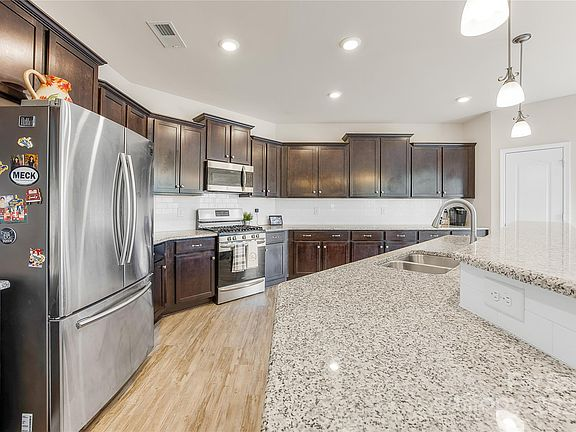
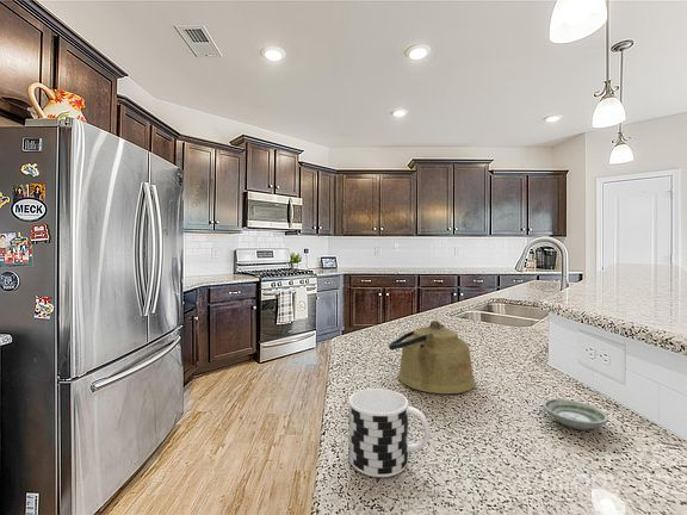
+ cup [348,387,431,478]
+ kettle [388,319,477,395]
+ saucer [541,398,609,430]
